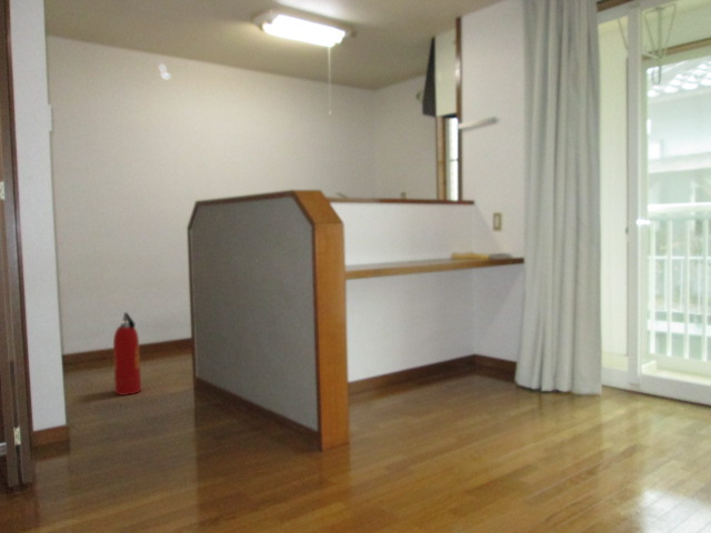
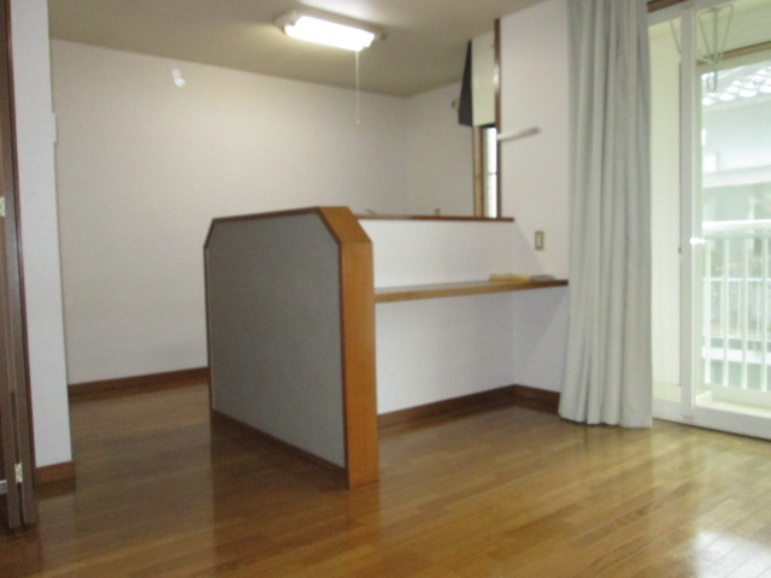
- fire extinguisher [112,311,142,396]
